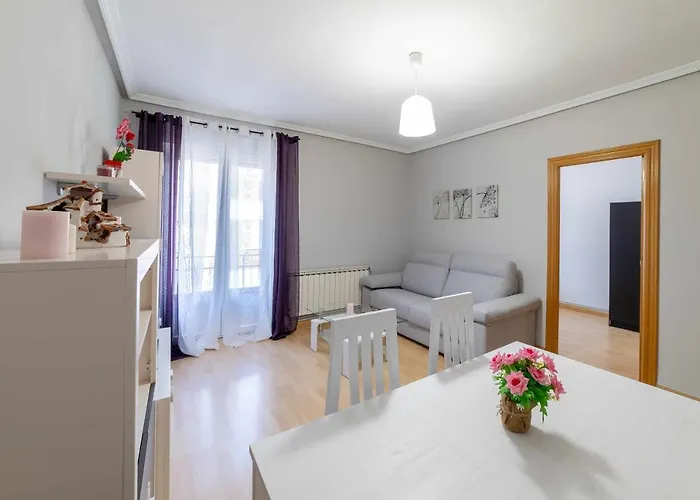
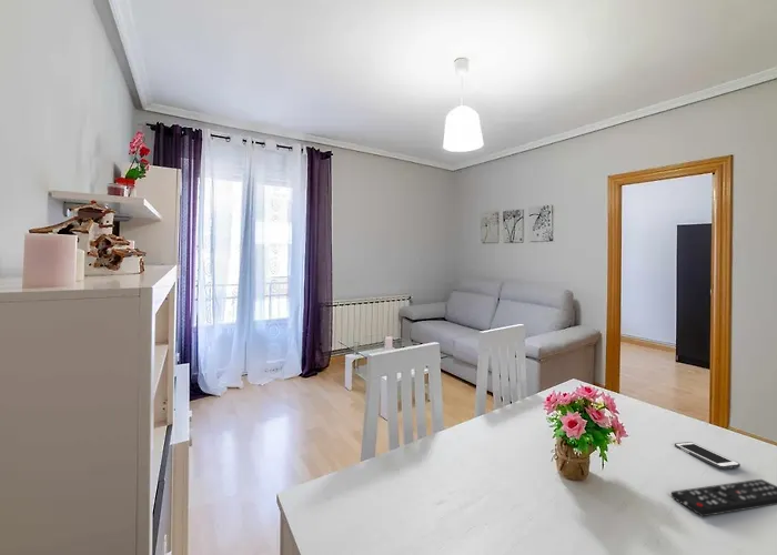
+ cell phone [674,441,741,471]
+ remote control [670,478,777,517]
